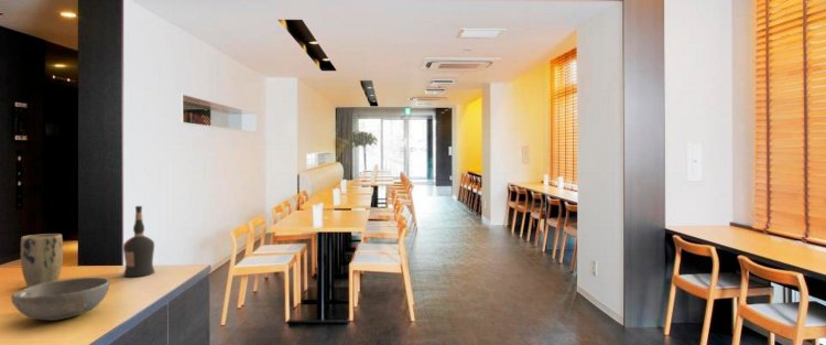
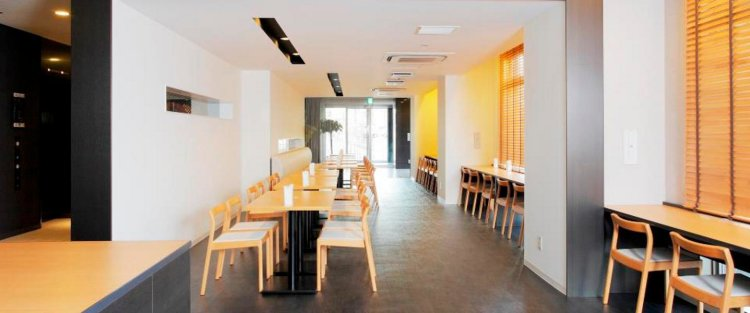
- liquor bottle [122,205,155,278]
- bowl [10,277,111,322]
- plant pot [20,233,64,288]
